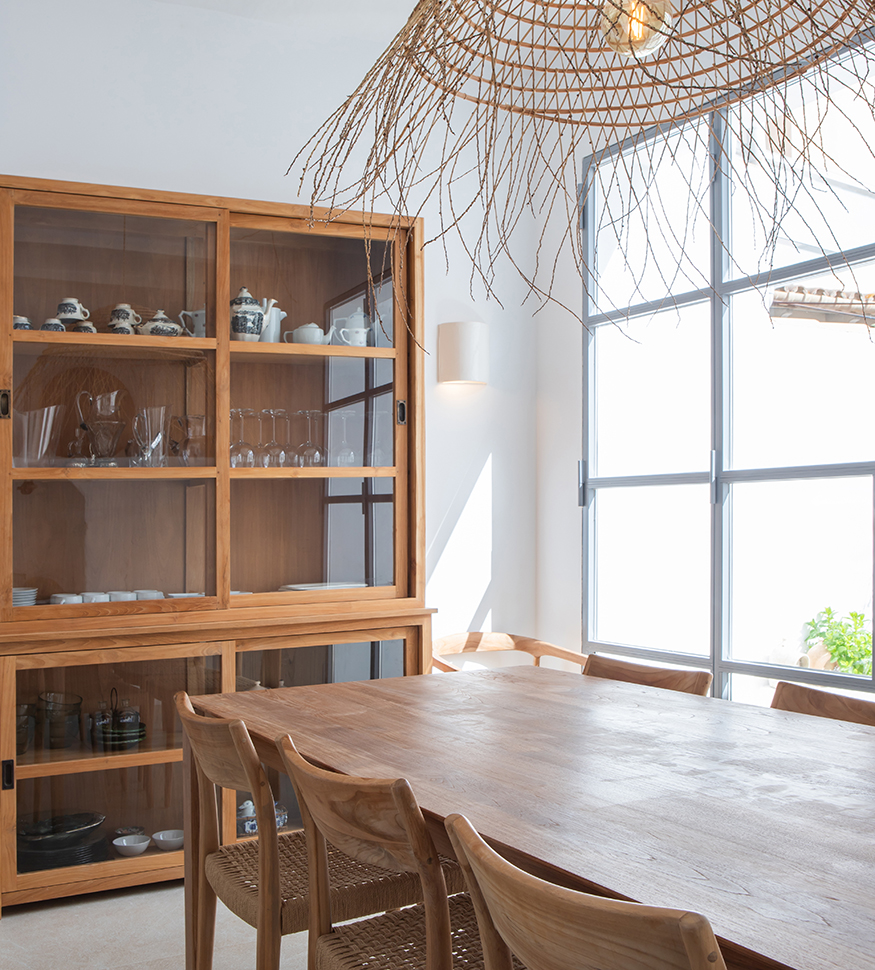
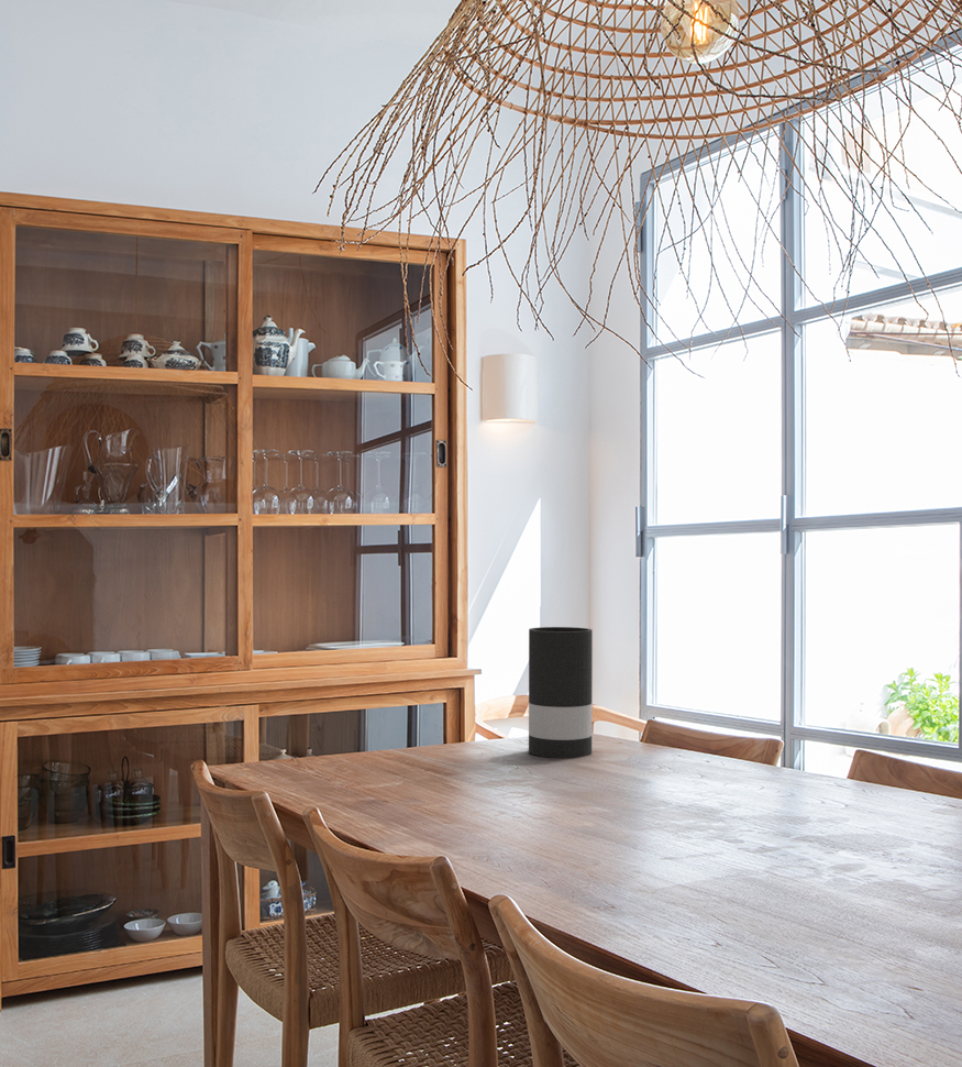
+ vase [528,626,594,759]
